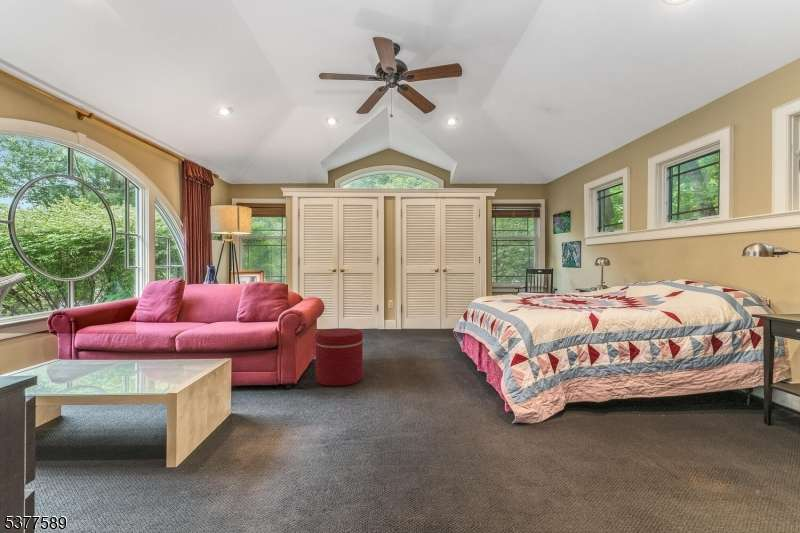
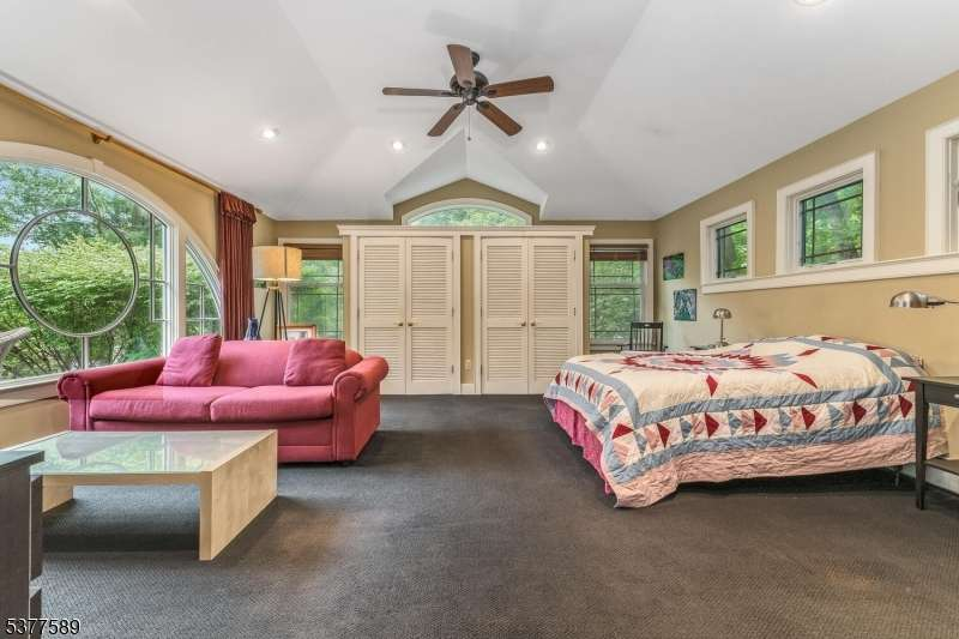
- ottoman [314,327,364,387]
